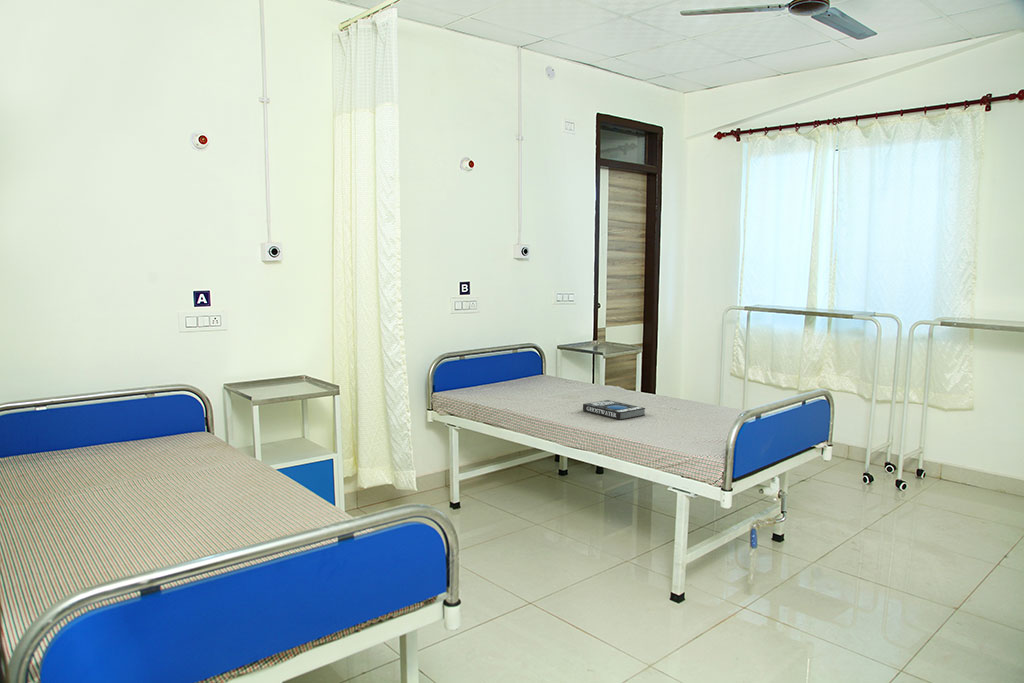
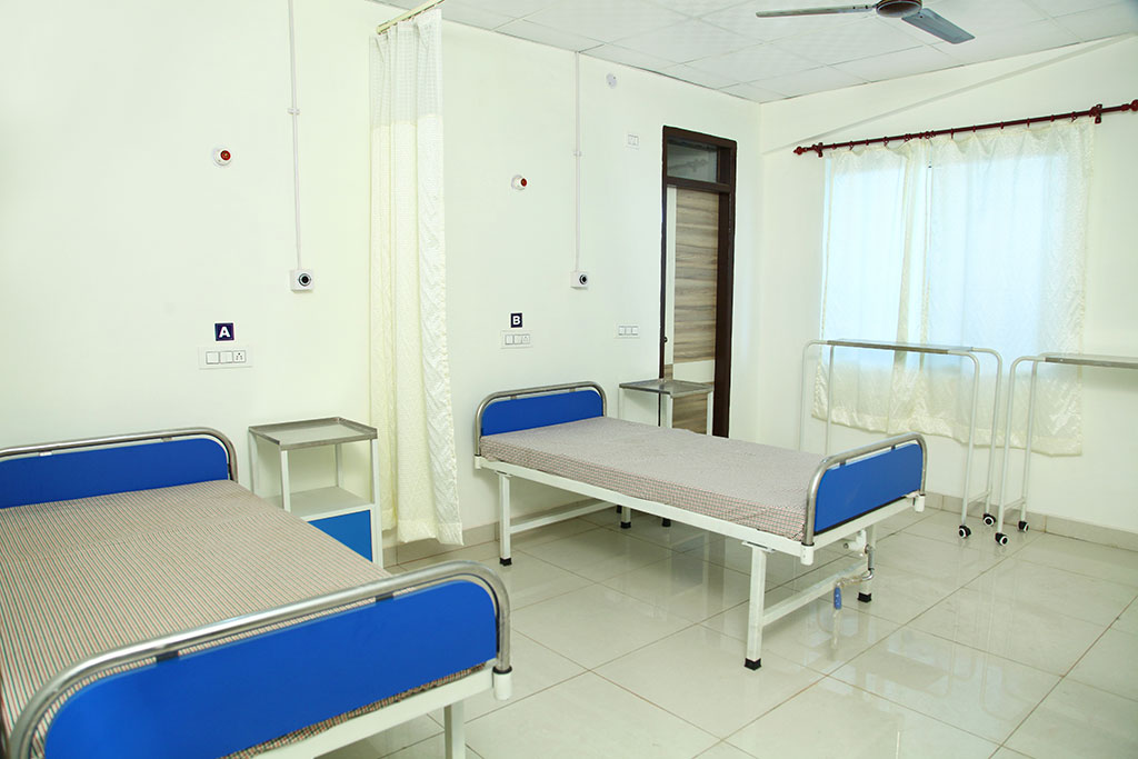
- book [582,399,646,421]
